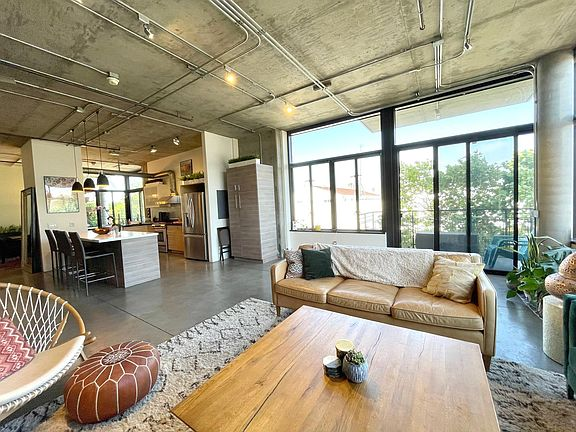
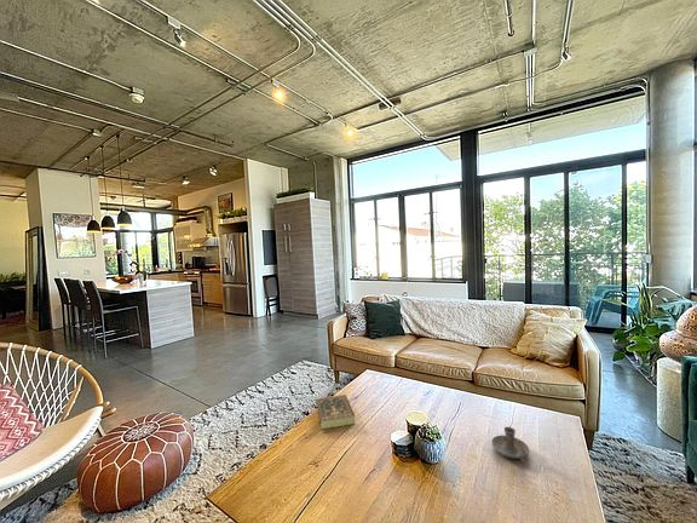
+ book [315,393,357,430]
+ candle holder [490,426,530,464]
